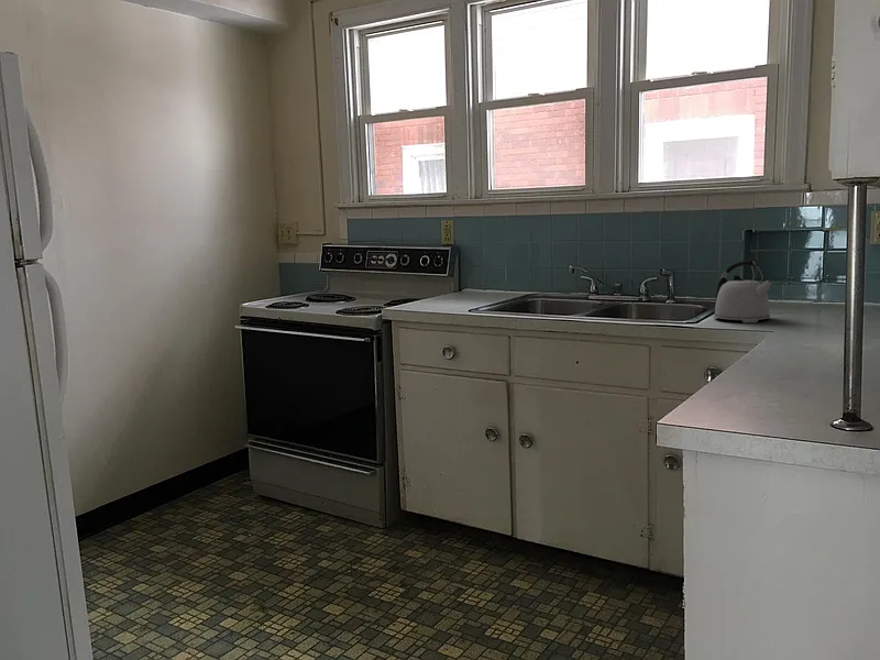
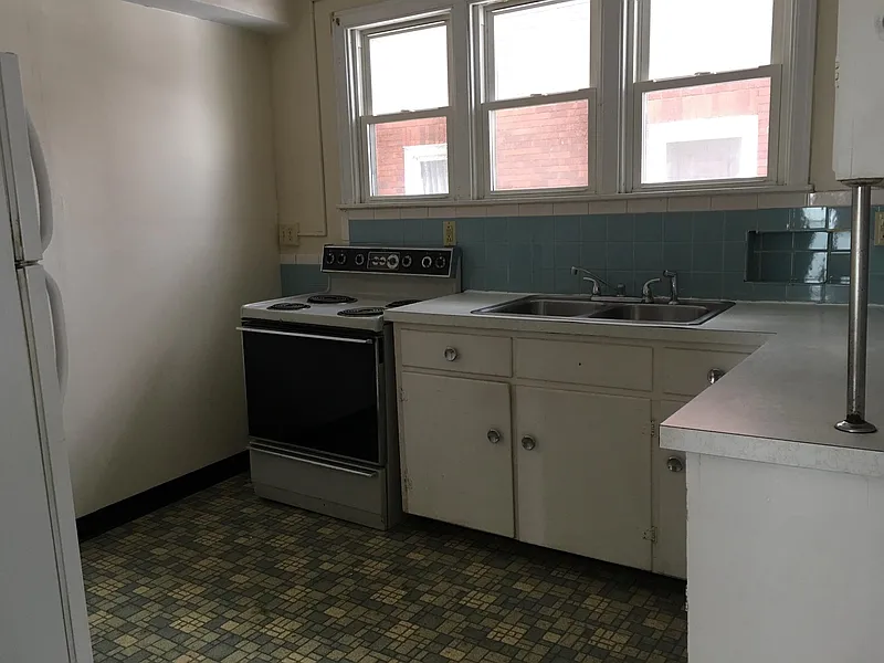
- kettle [713,258,774,323]
